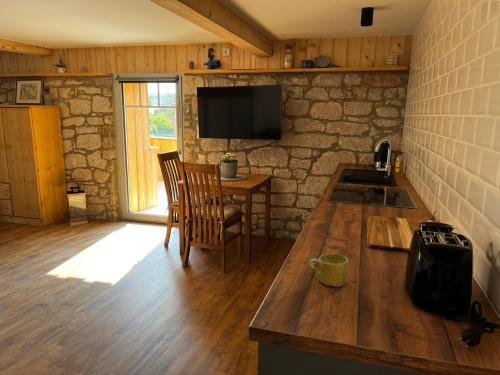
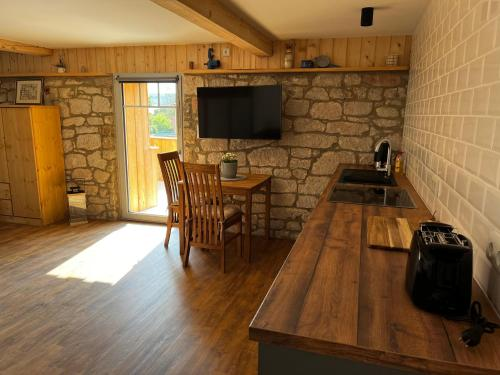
- mug [308,253,349,288]
